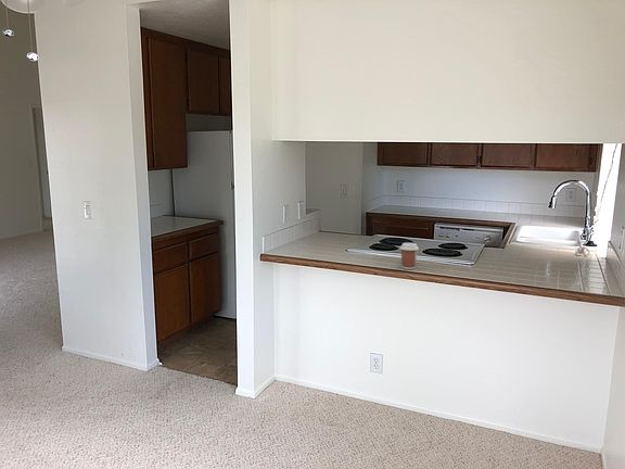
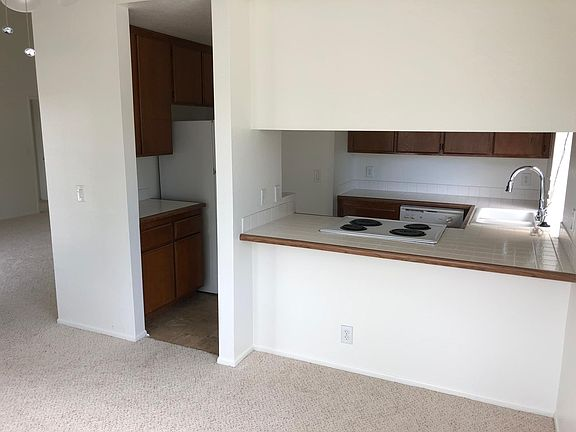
- coffee cup [399,242,420,270]
